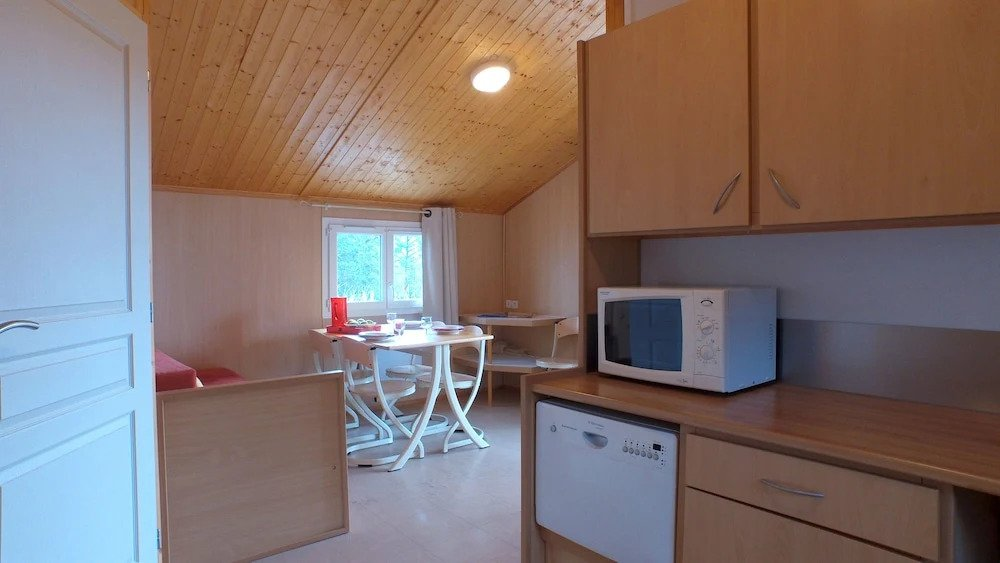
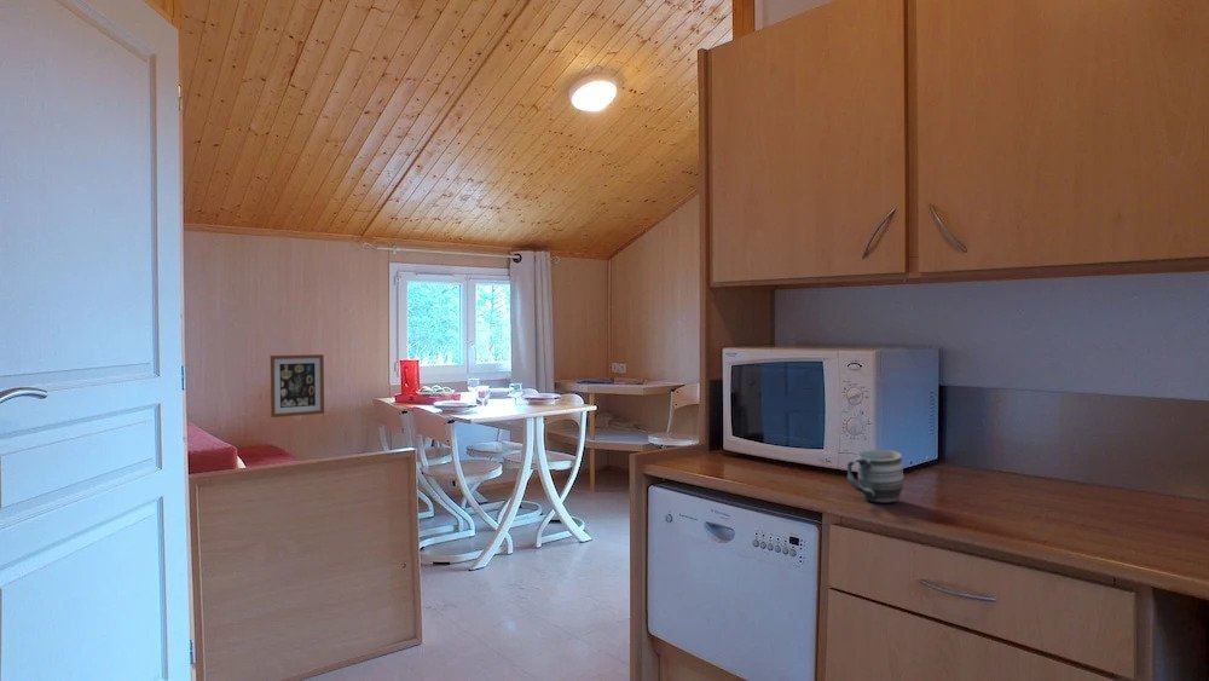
+ mug [846,449,906,504]
+ wall art [270,353,325,419]
